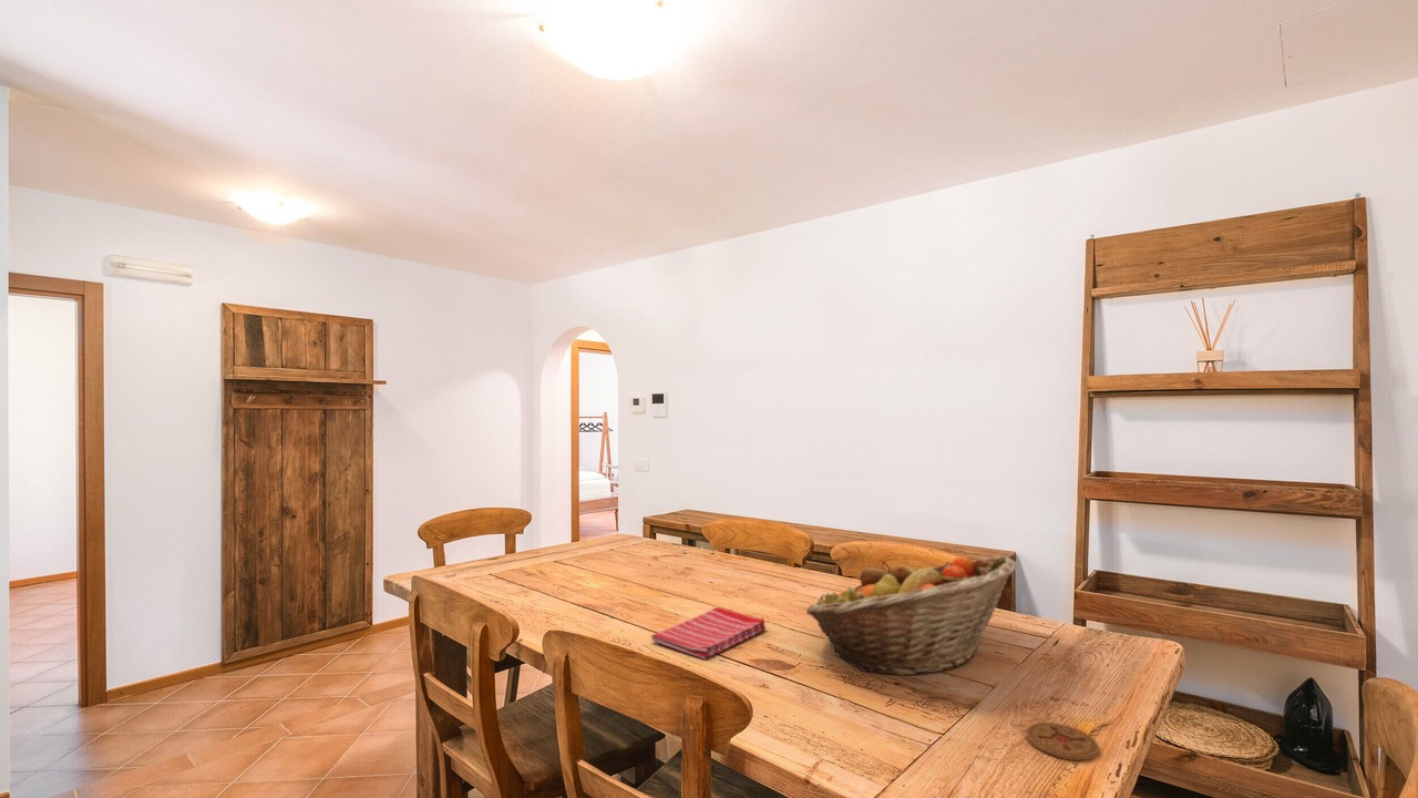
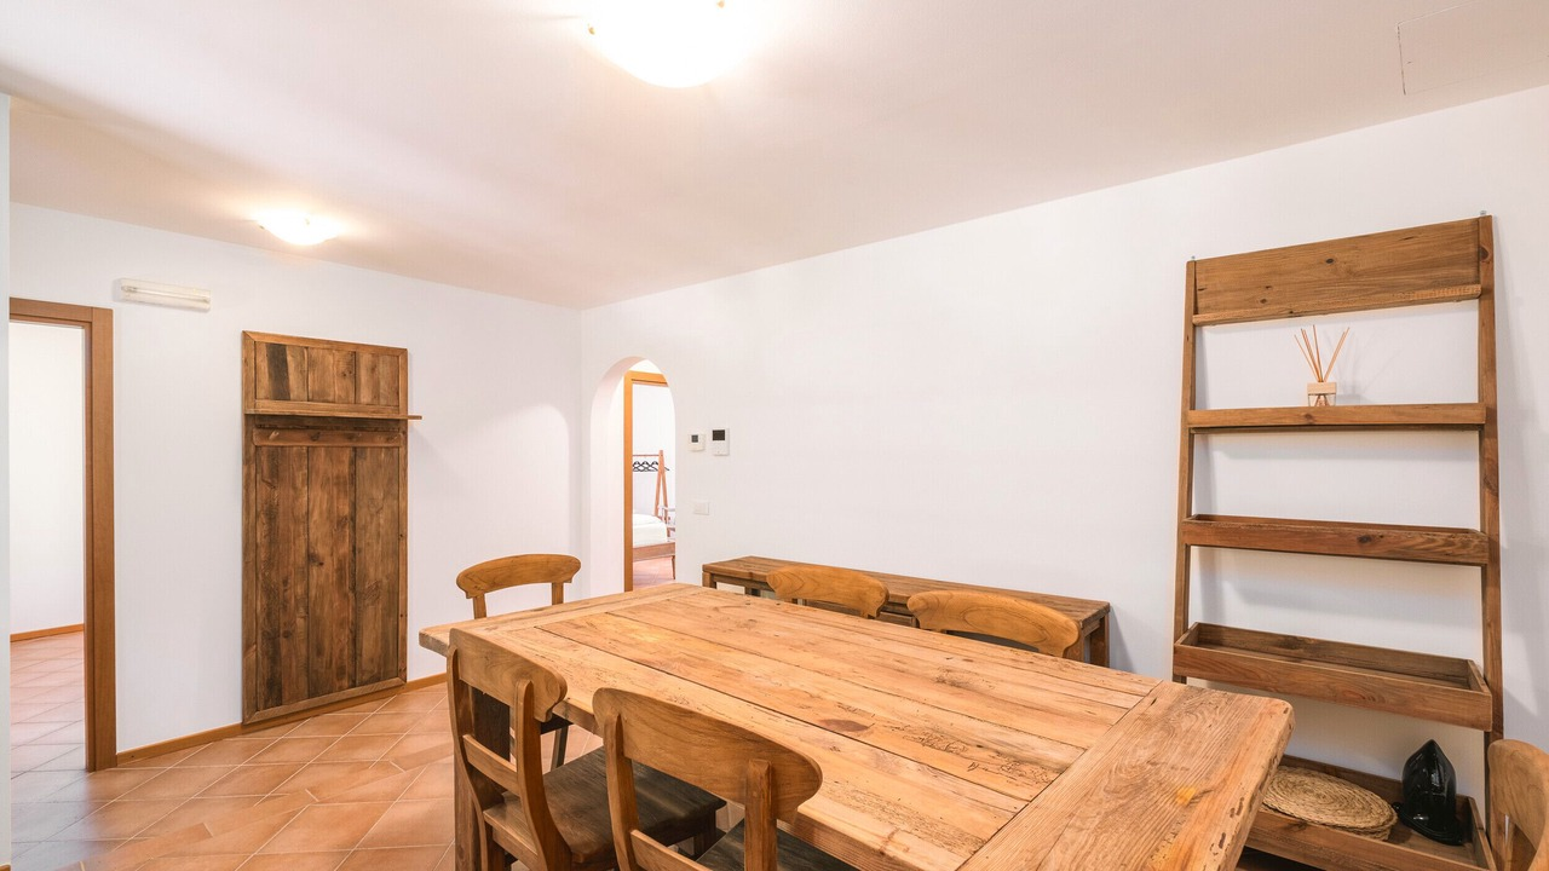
- fruit basket [805,555,1017,676]
- coaster [1025,722,1100,761]
- dish towel [650,606,767,661]
